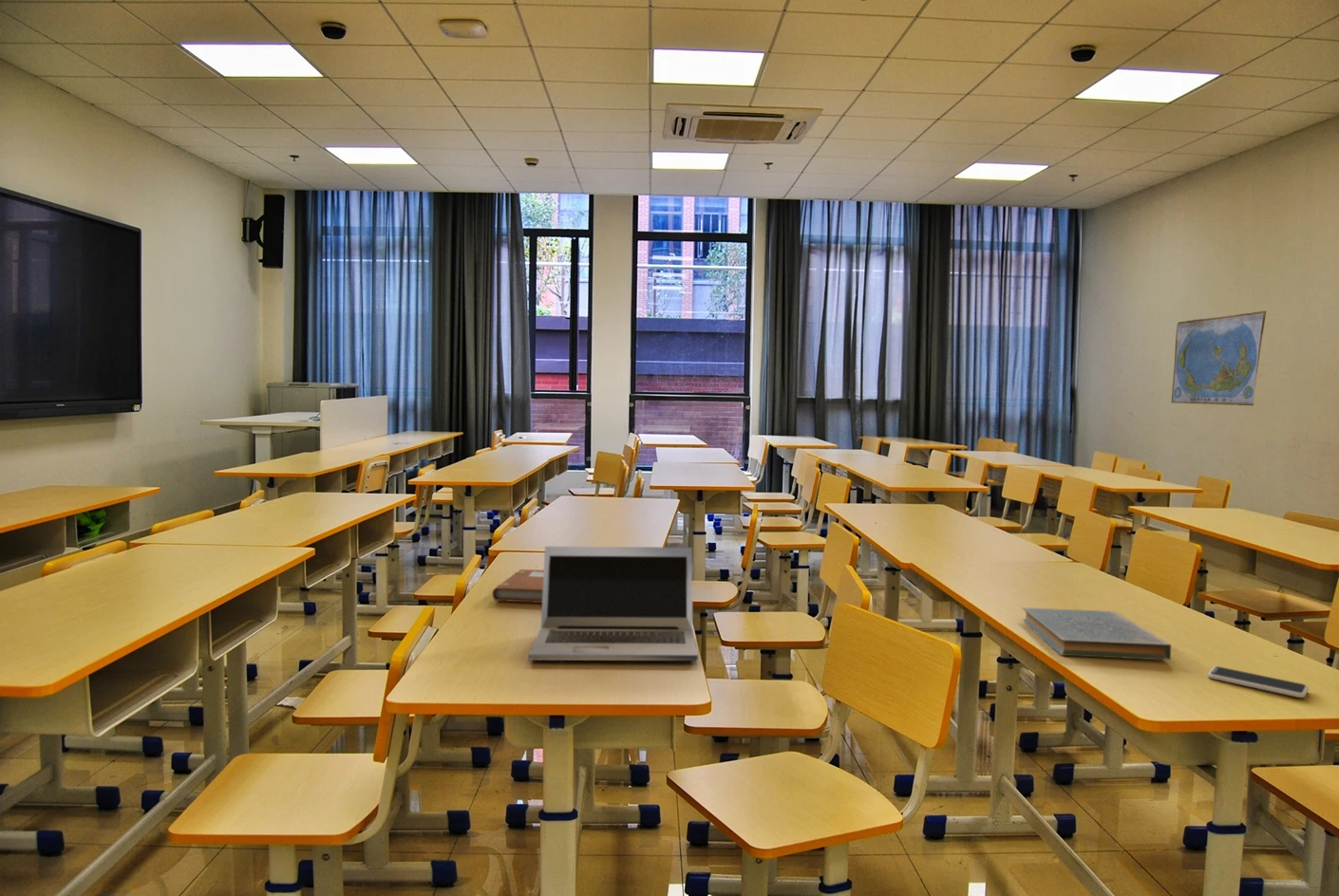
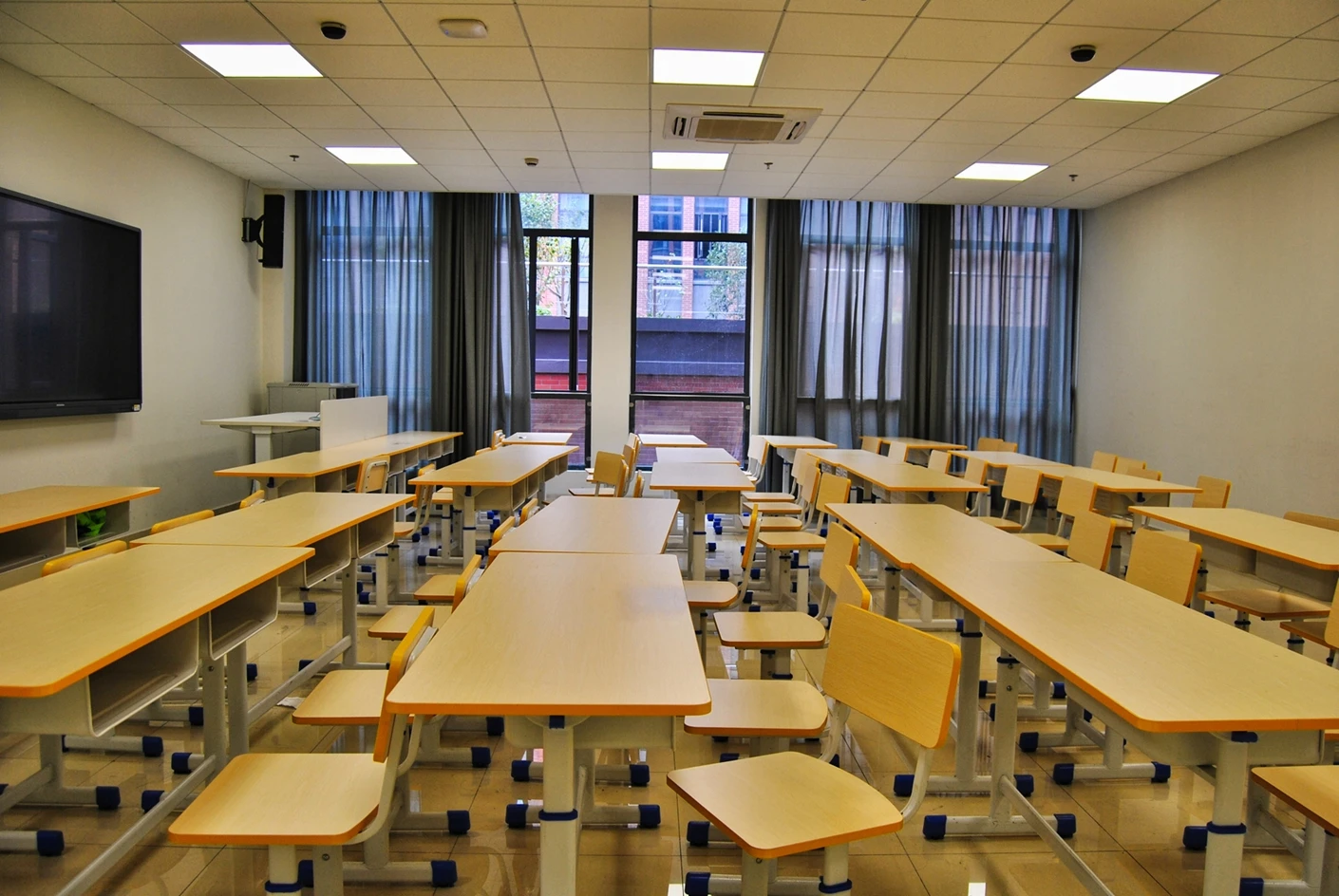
- book [1021,607,1172,662]
- laptop [527,546,699,662]
- smartphone [1207,665,1310,699]
- world map [1171,310,1267,406]
- notebook [492,569,544,604]
